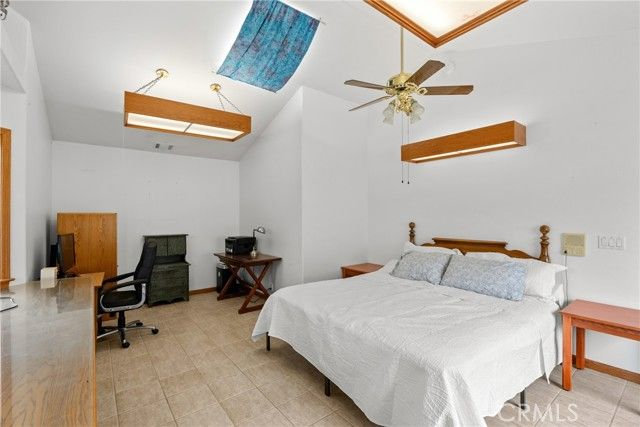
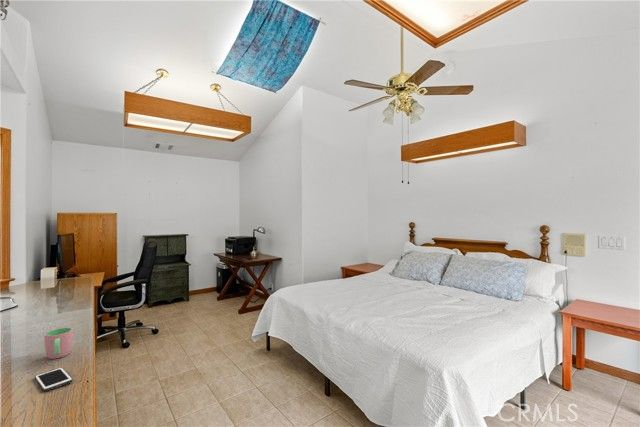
+ cup [43,327,74,360]
+ cell phone [34,366,74,392]
